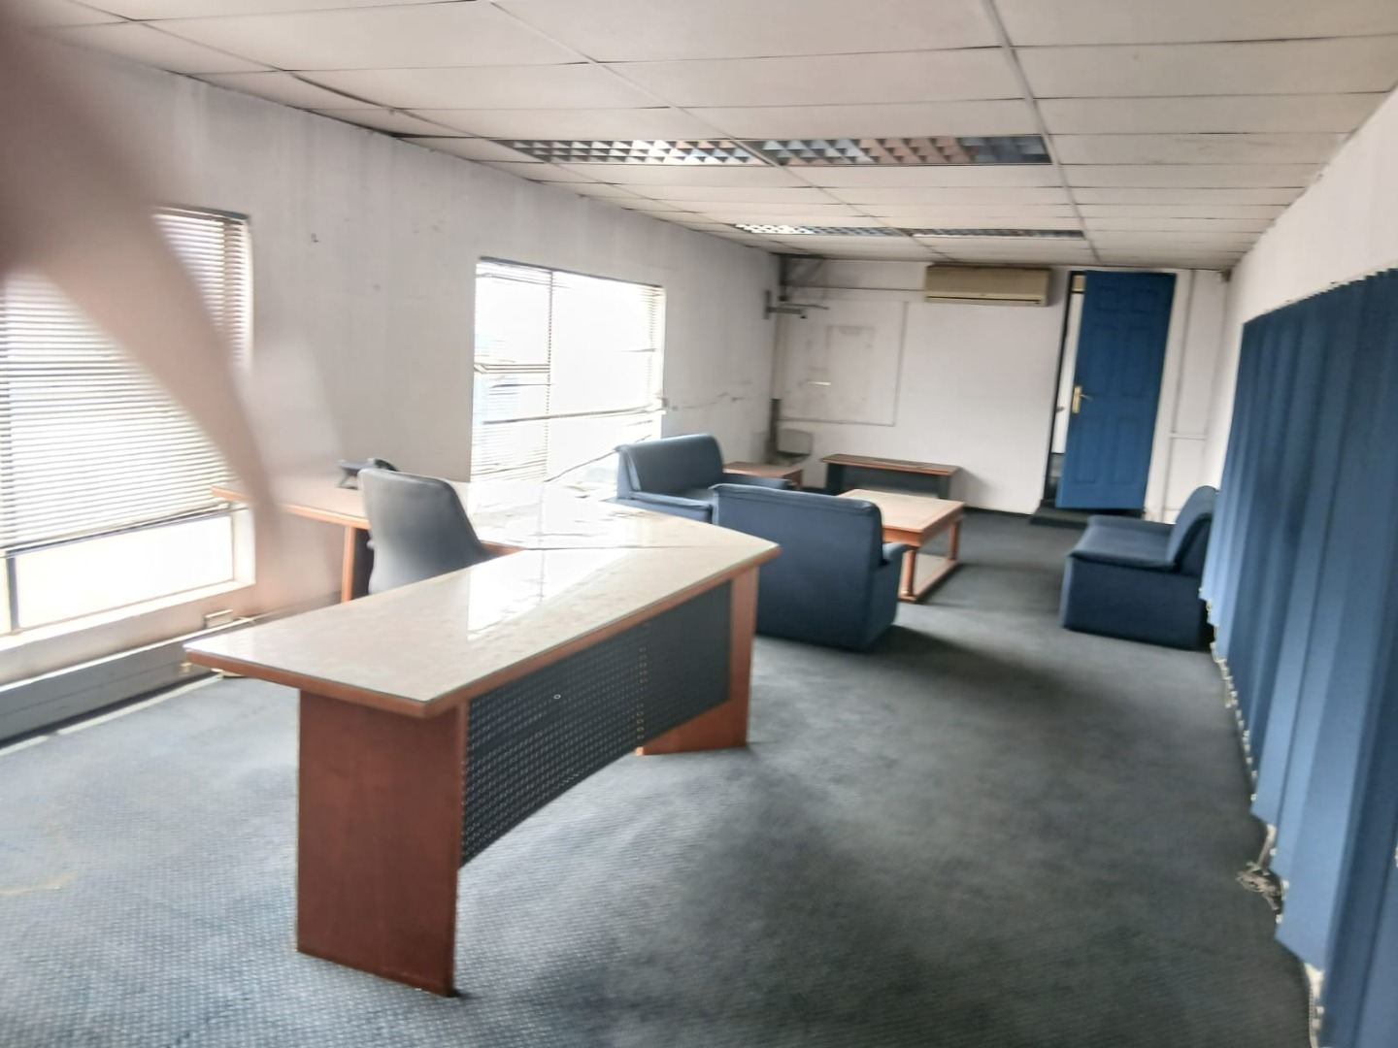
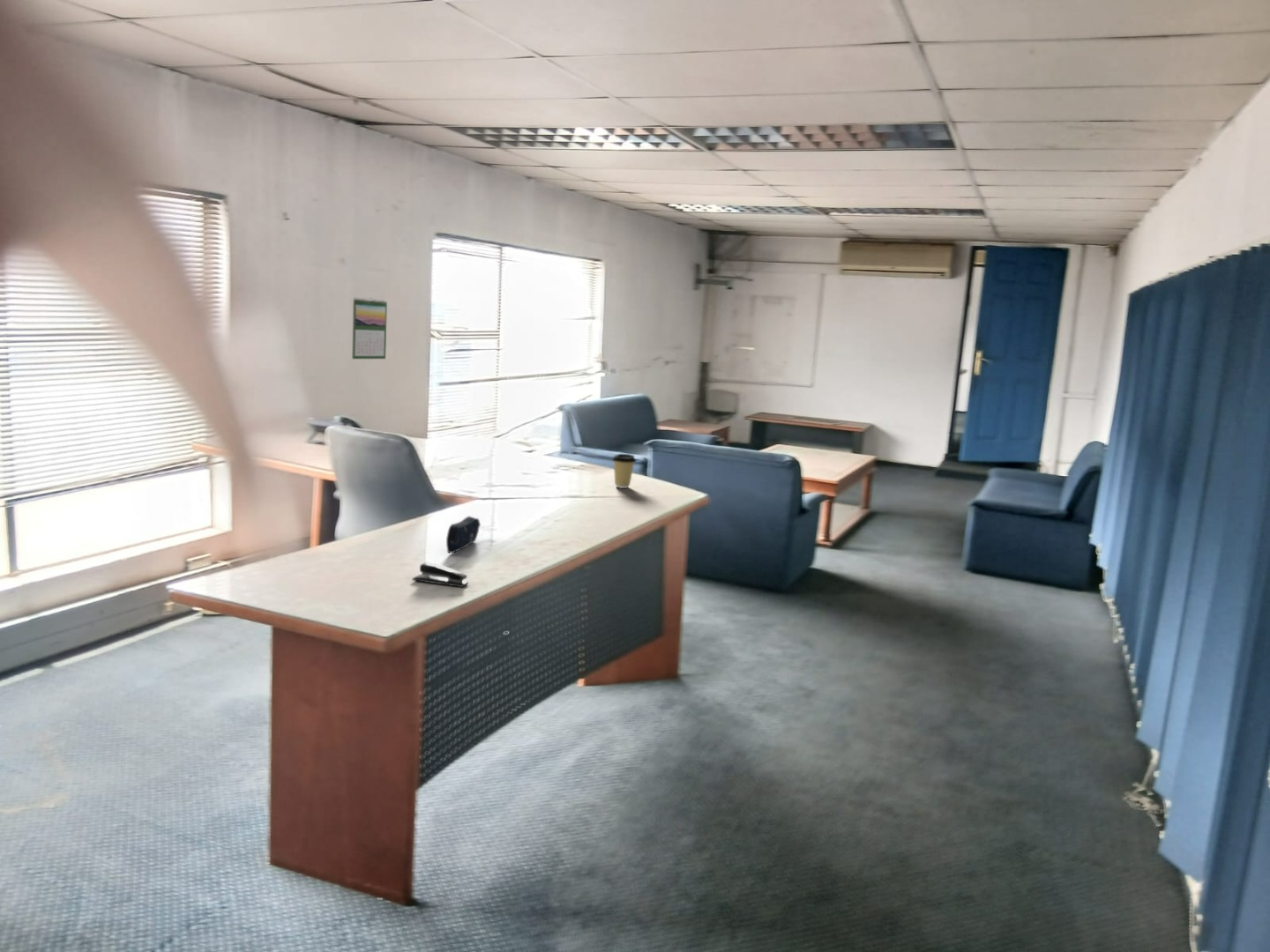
+ calendar [351,297,388,360]
+ pencil case [445,516,482,554]
+ coffee cup [611,453,637,489]
+ stapler [412,562,469,588]
